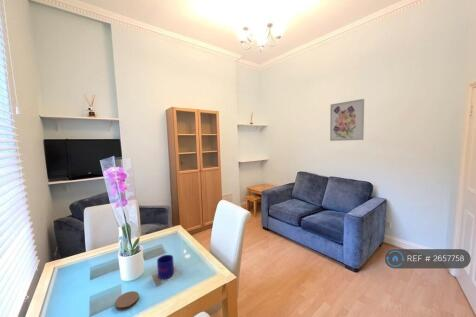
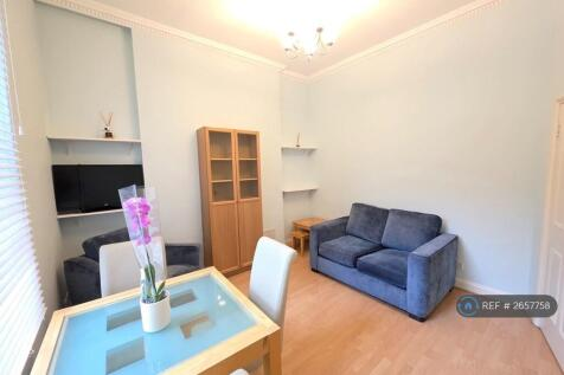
- mug [156,254,175,280]
- wall art [329,98,365,142]
- coaster [114,290,140,311]
